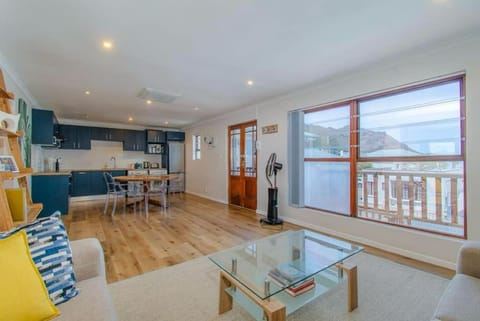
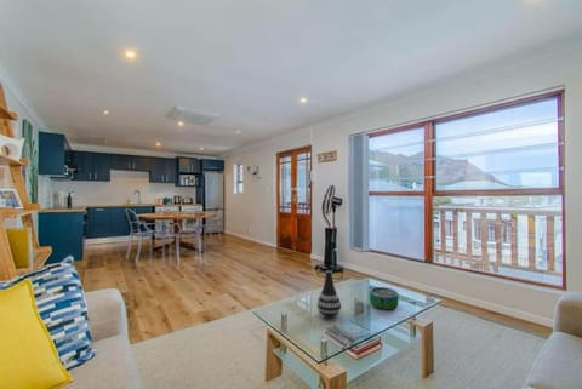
+ decorative bowl [369,286,400,311]
+ vase [316,270,342,319]
